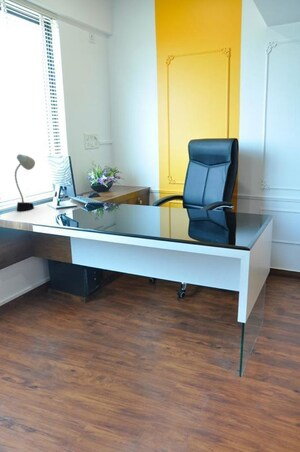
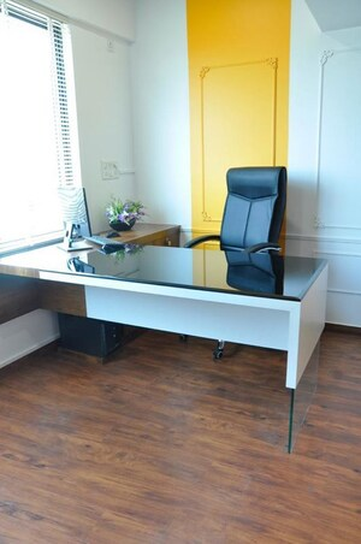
- desk lamp [14,153,36,212]
